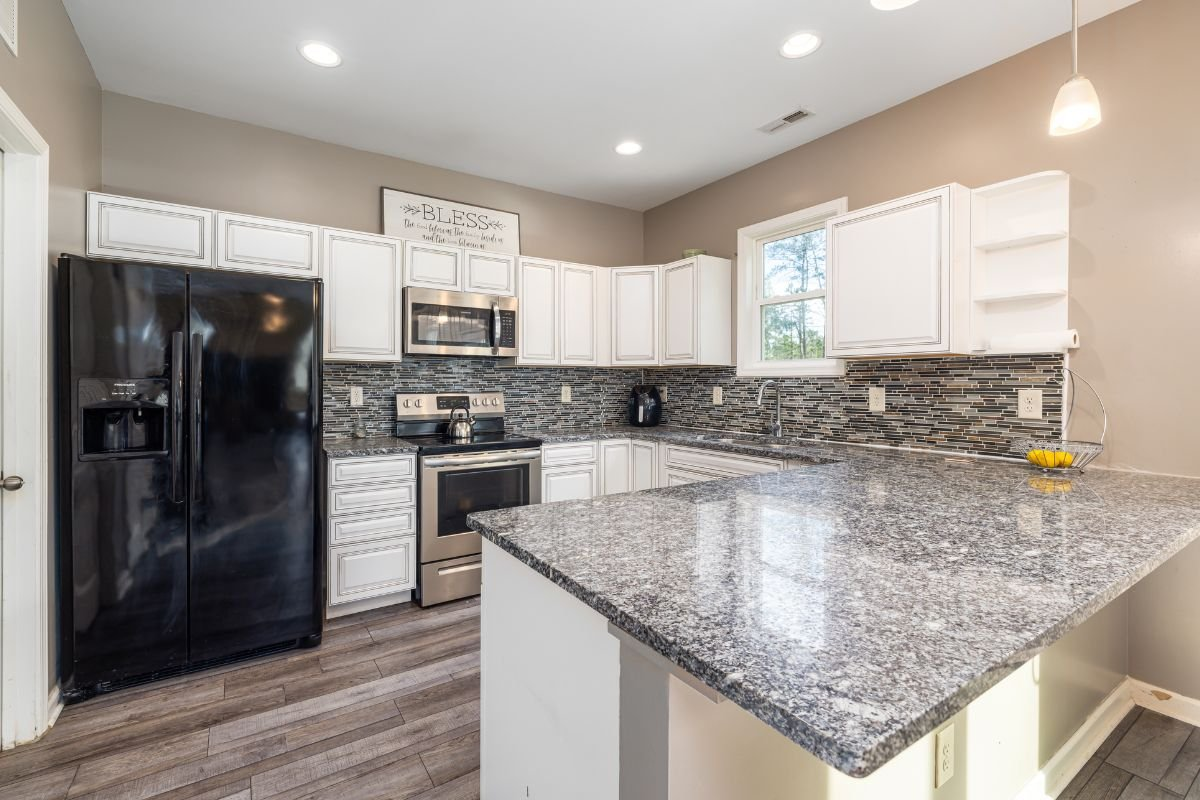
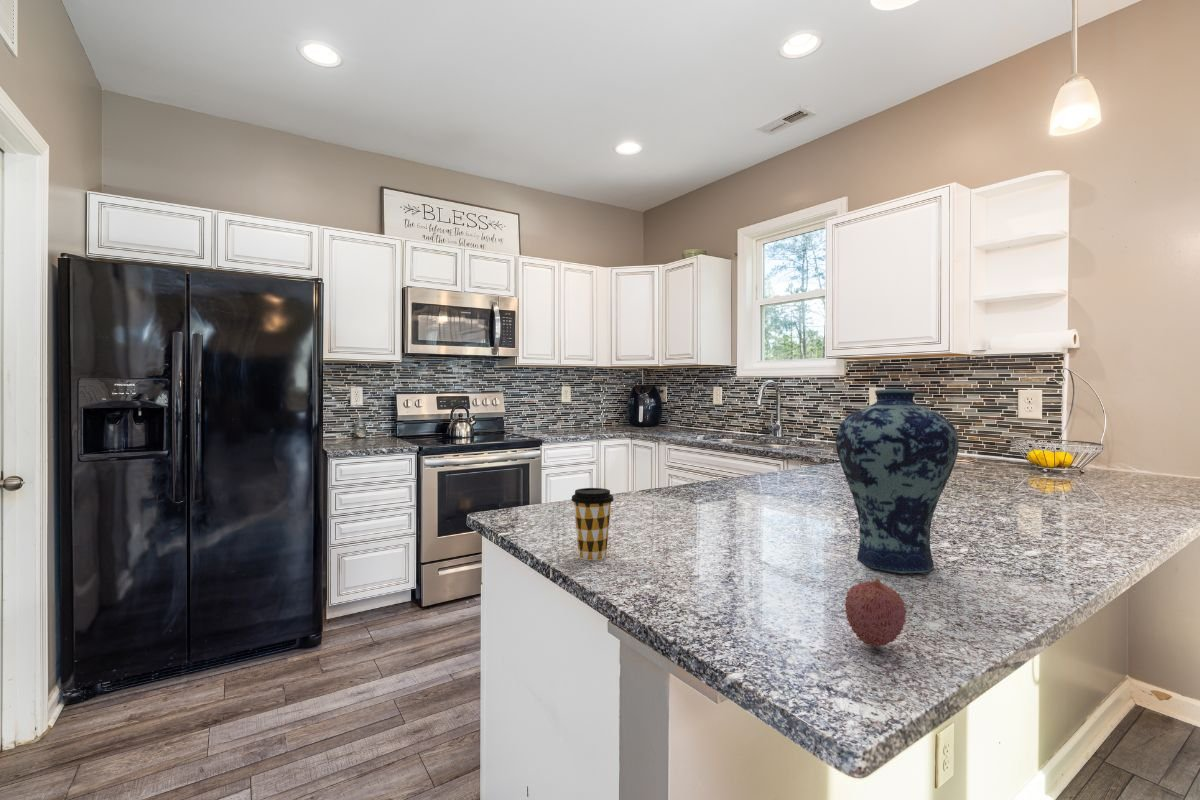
+ fruit [844,577,907,648]
+ vase [835,388,960,575]
+ coffee cup [570,487,615,561]
